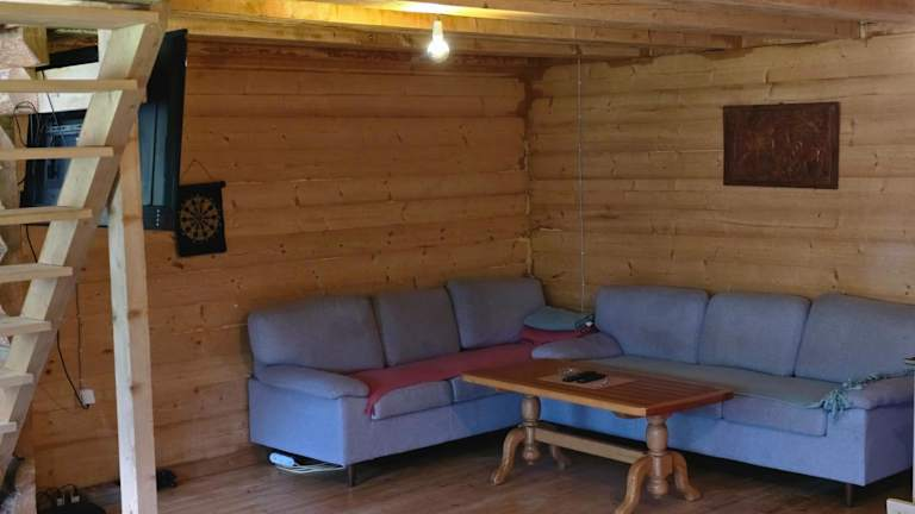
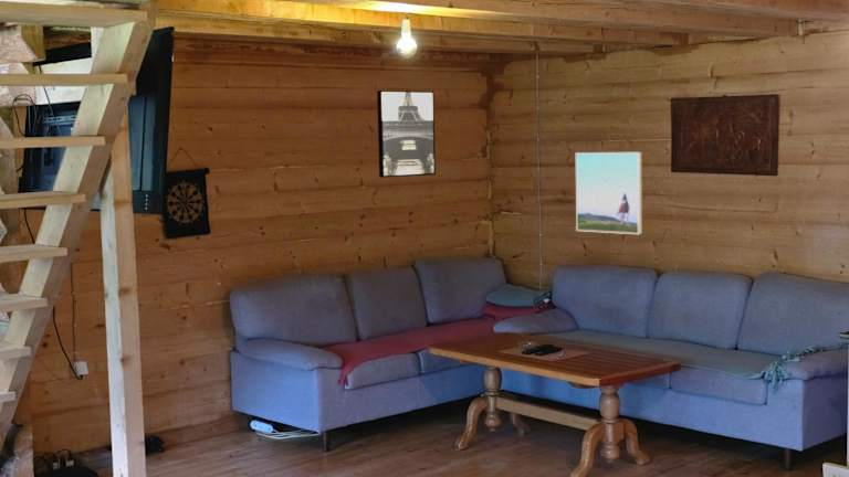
+ wall art [376,89,437,179]
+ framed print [575,151,643,235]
